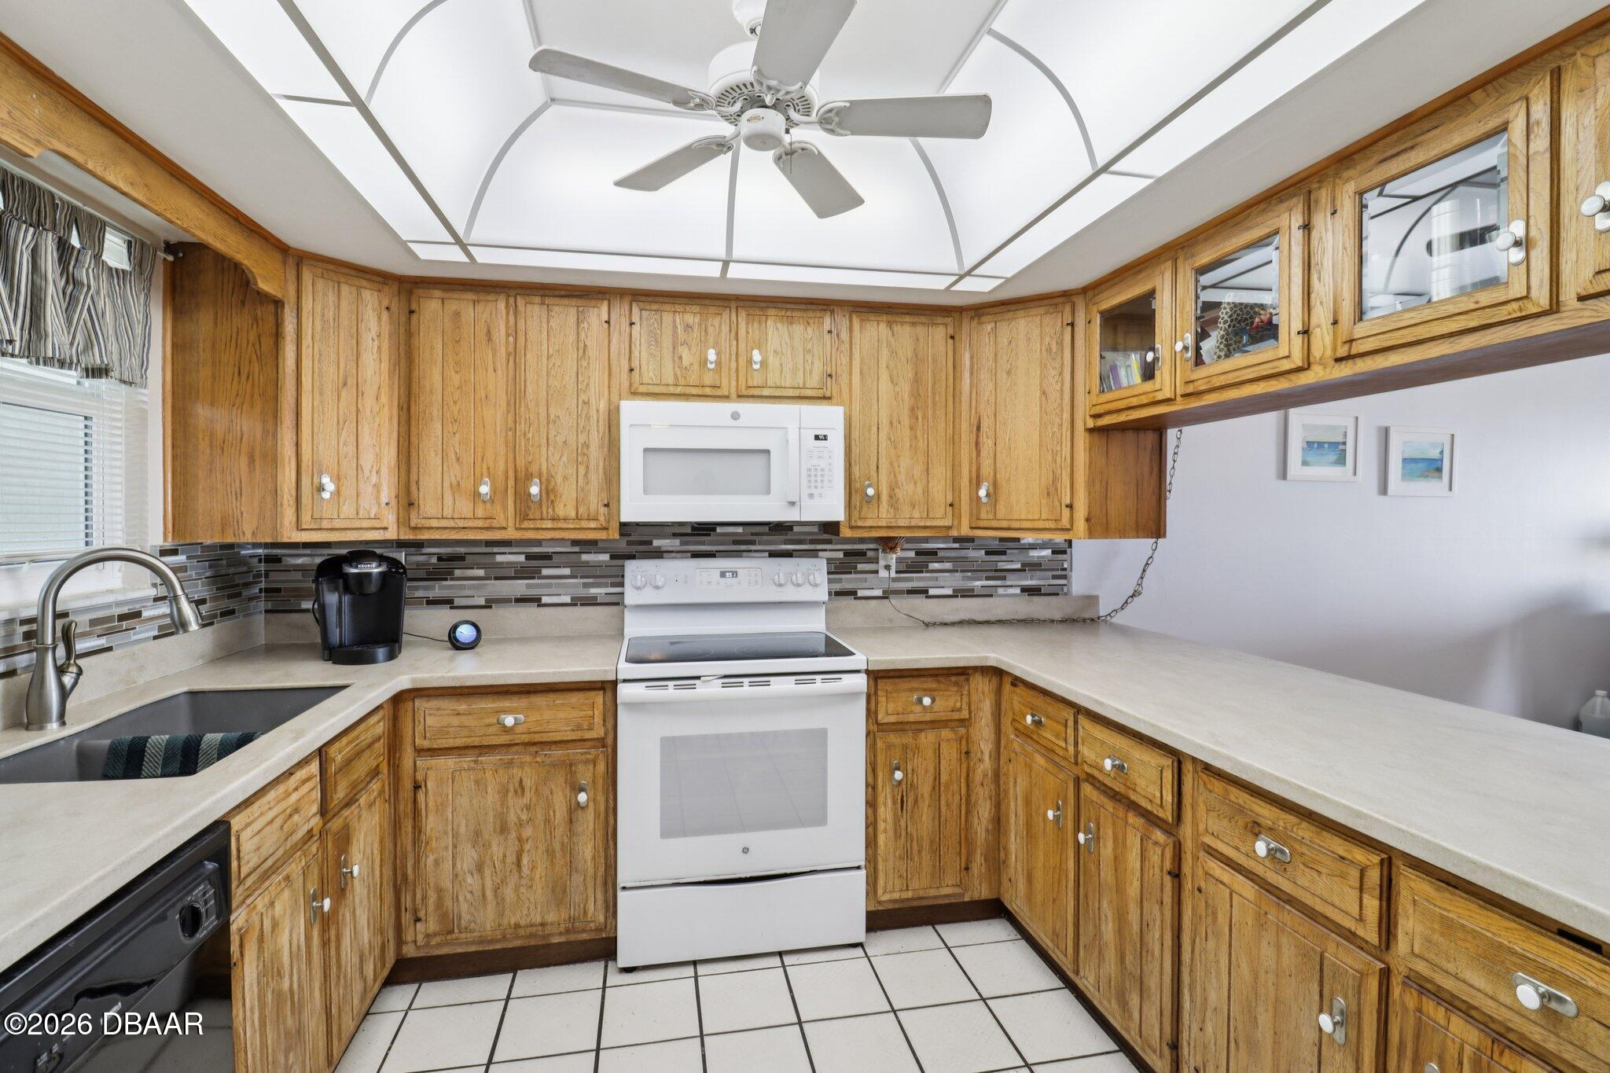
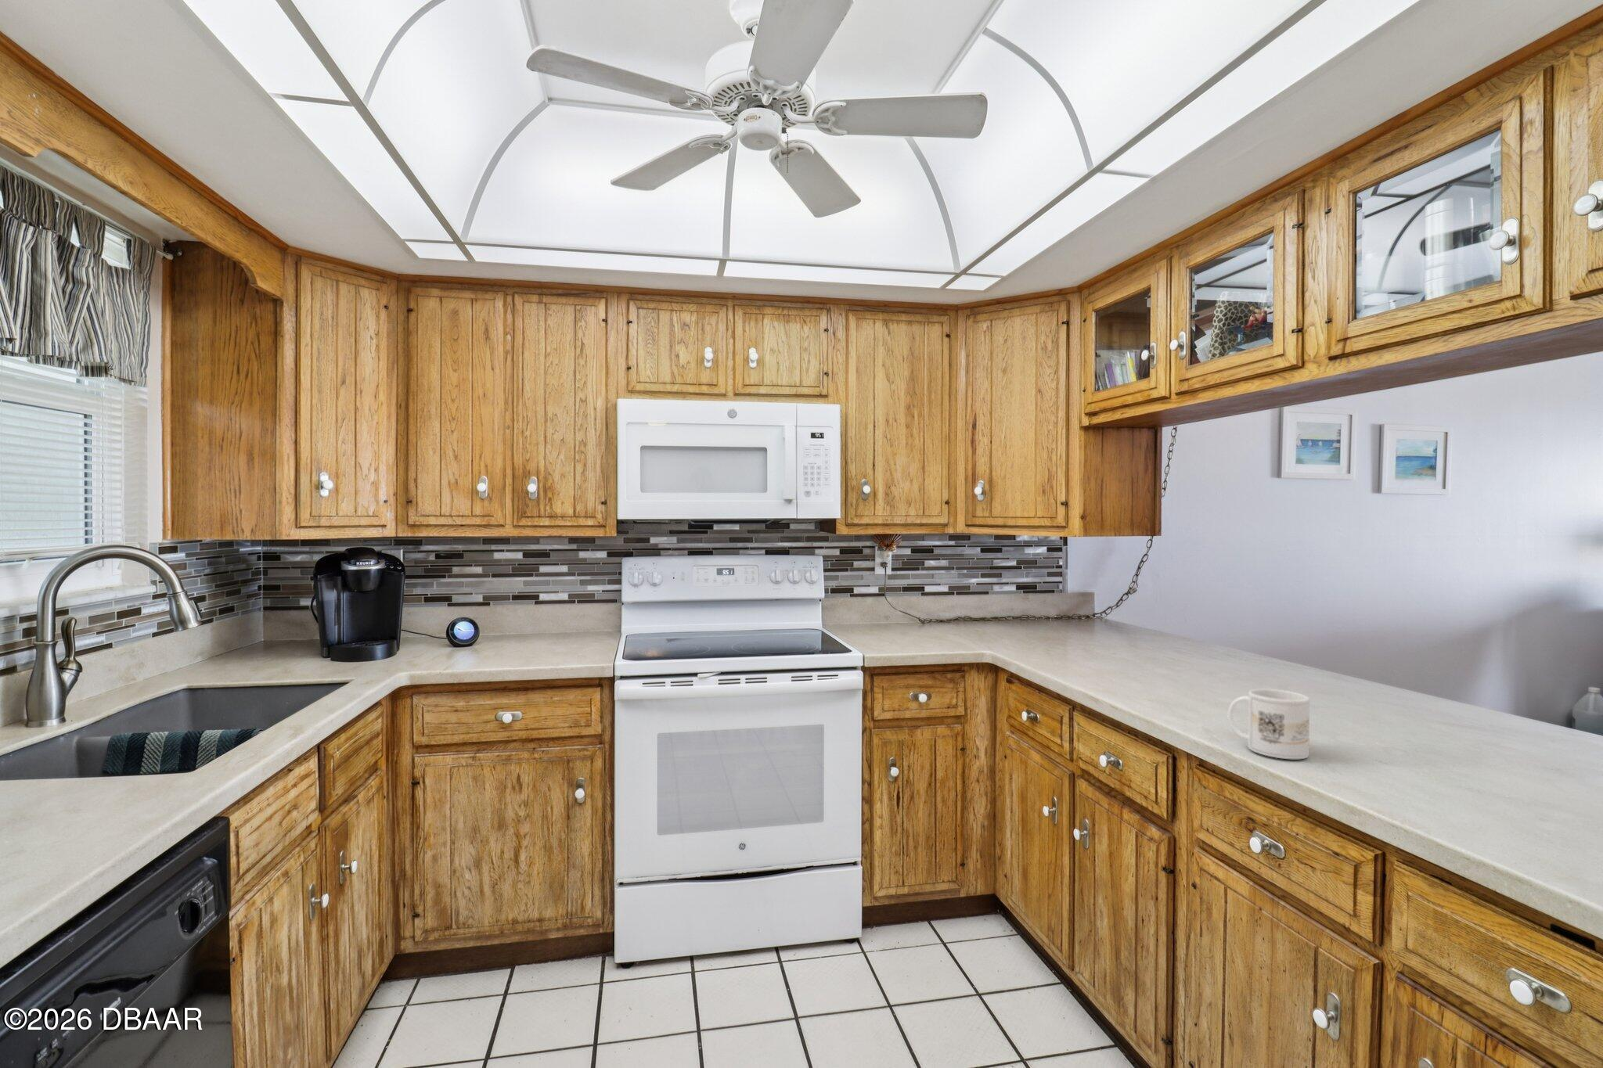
+ mug [1226,689,1310,759]
